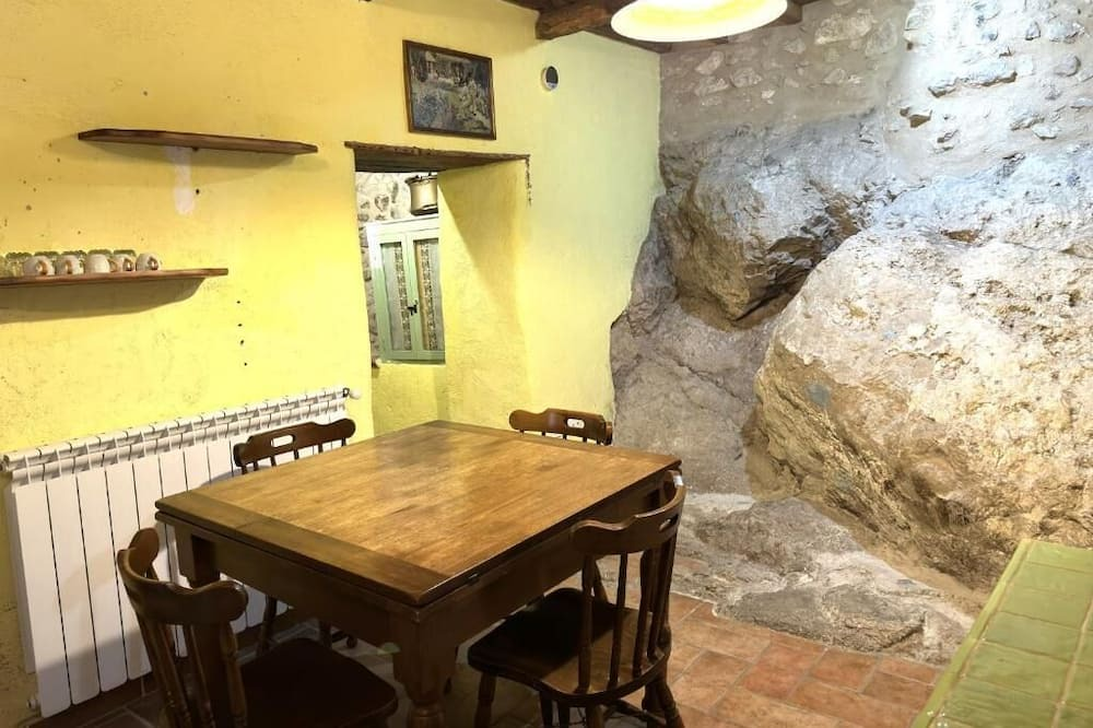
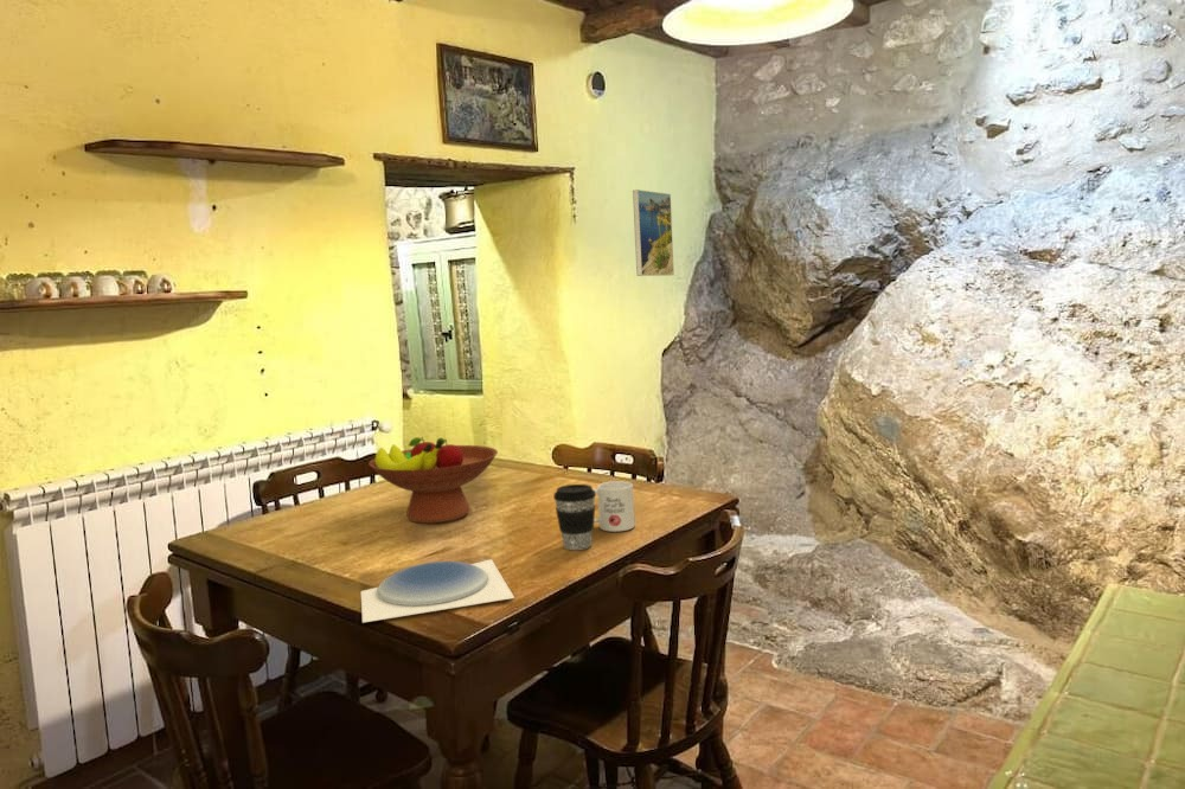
+ plate [360,558,515,624]
+ fruit bowl [367,436,499,525]
+ coffee cup [552,483,597,551]
+ mug [592,480,636,533]
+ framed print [632,188,675,277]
